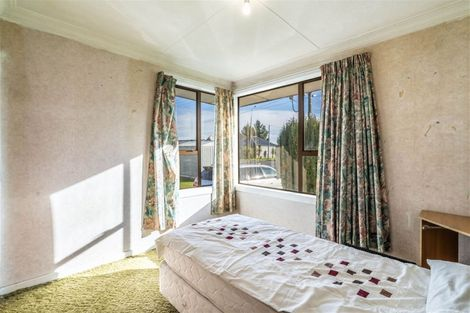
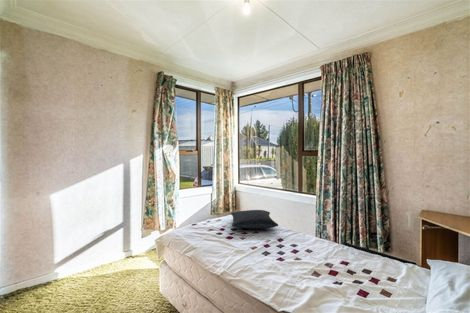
+ pillow [230,209,279,229]
